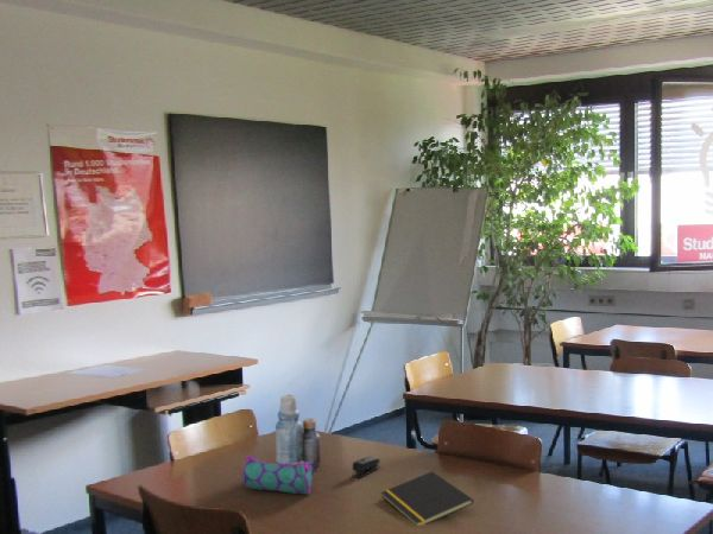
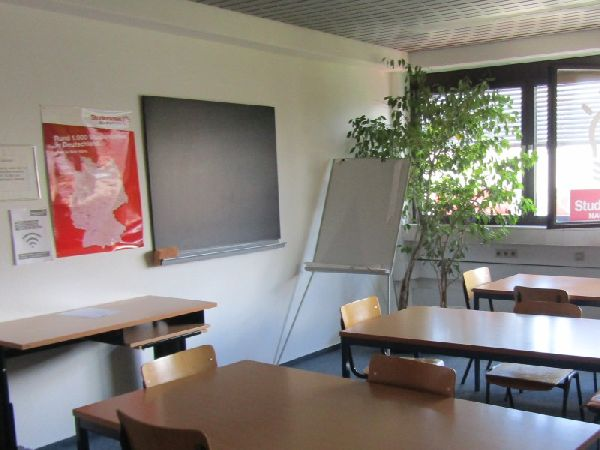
- bottle [275,394,322,468]
- stapler [351,456,381,479]
- pencil case [241,454,318,496]
- notepad [380,470,475,527]
